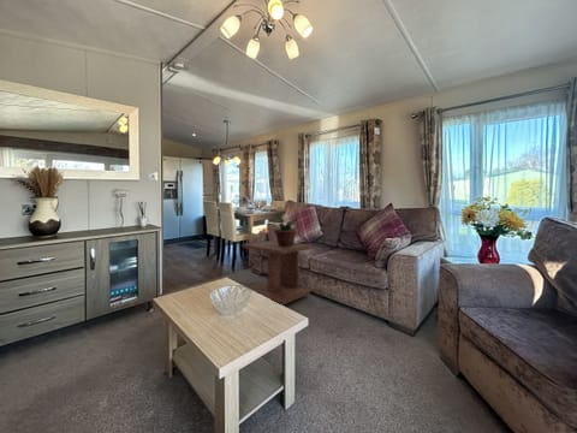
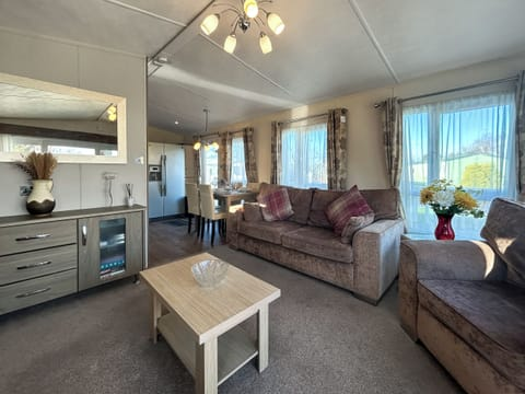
- side table [240,239,311,306]
- potted plant [272,216,301,247]
